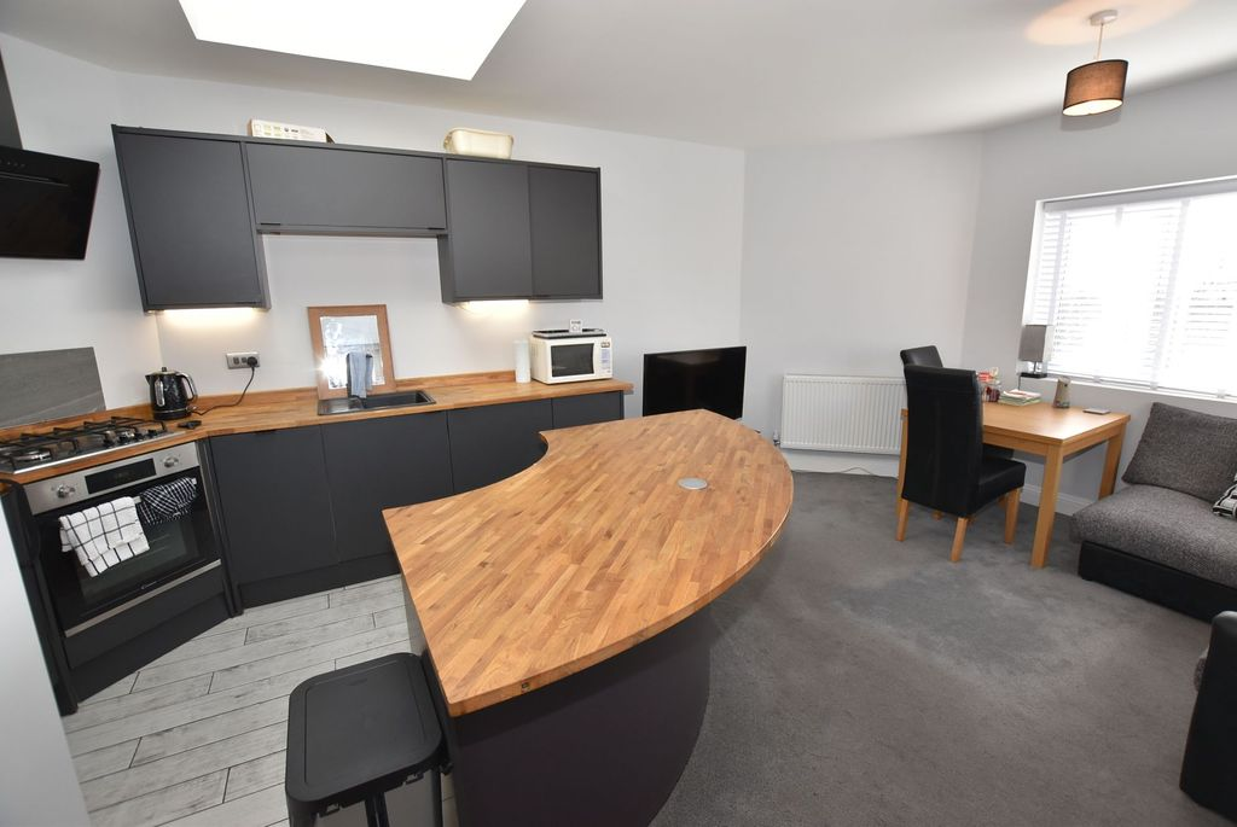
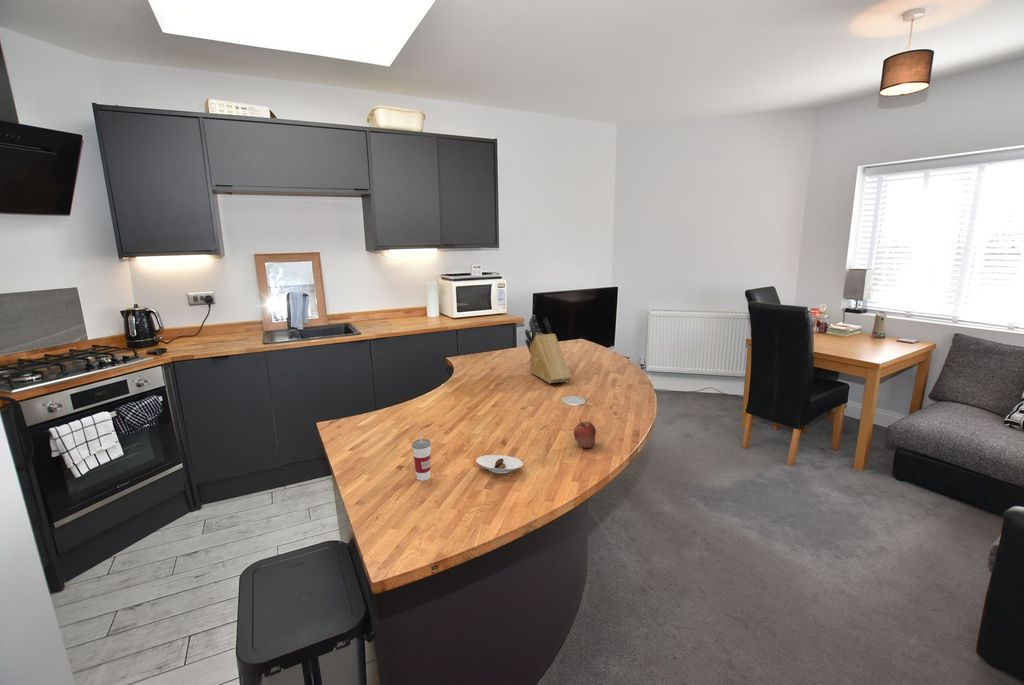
+ cup [411,431,432,482]
+ saucer [475,454,524,474]
+ fruit [573,418,597,449]
+ knife block [524,314,573,384]
